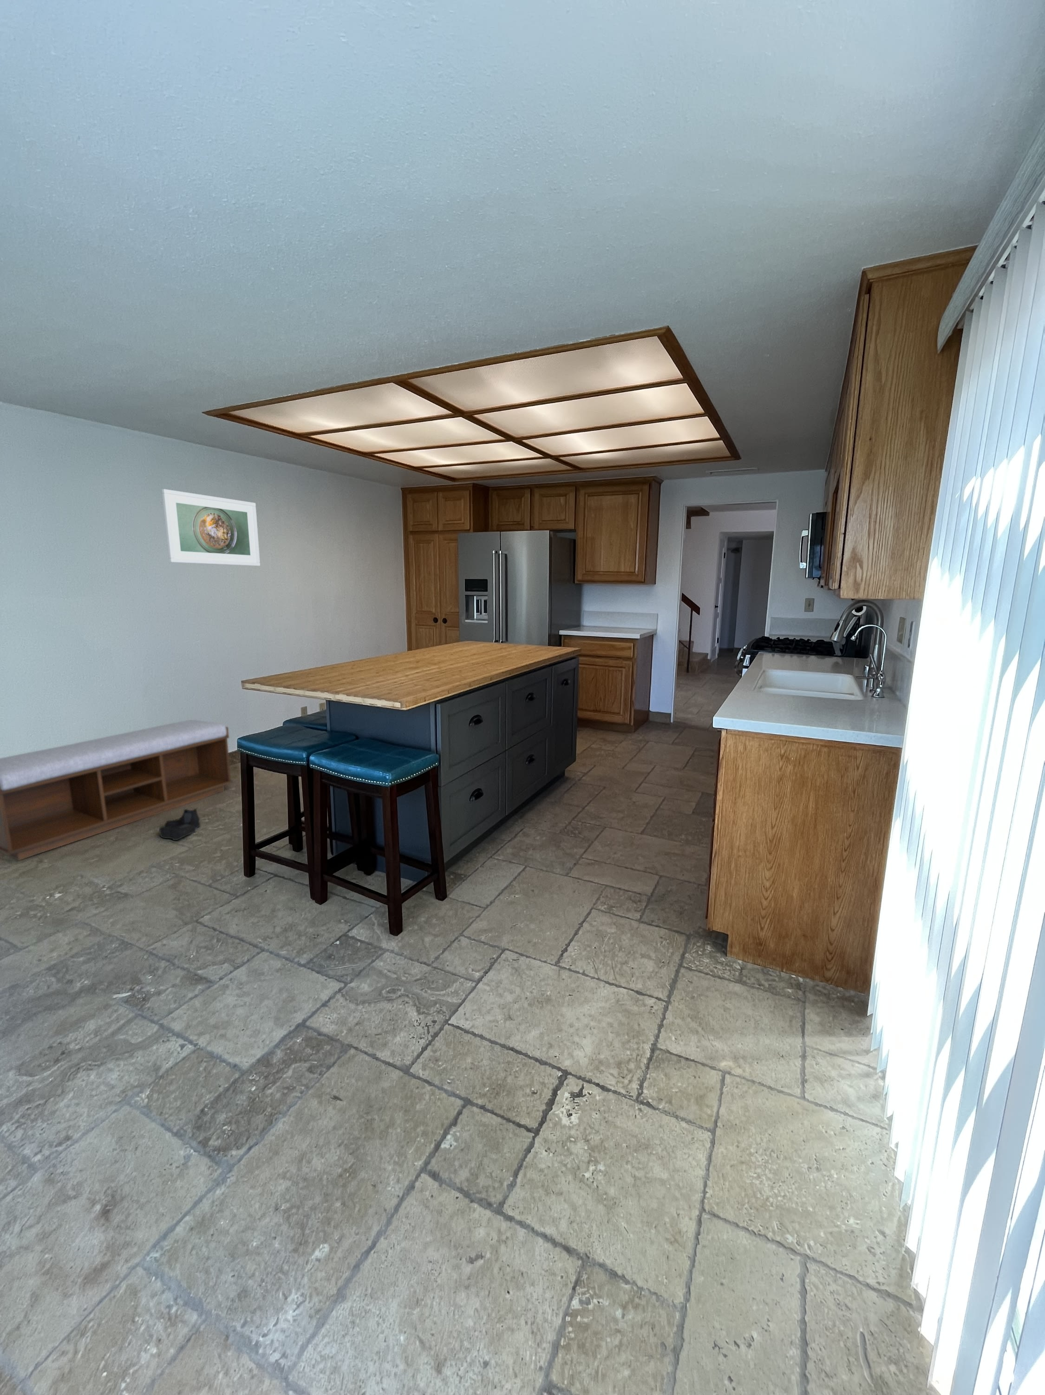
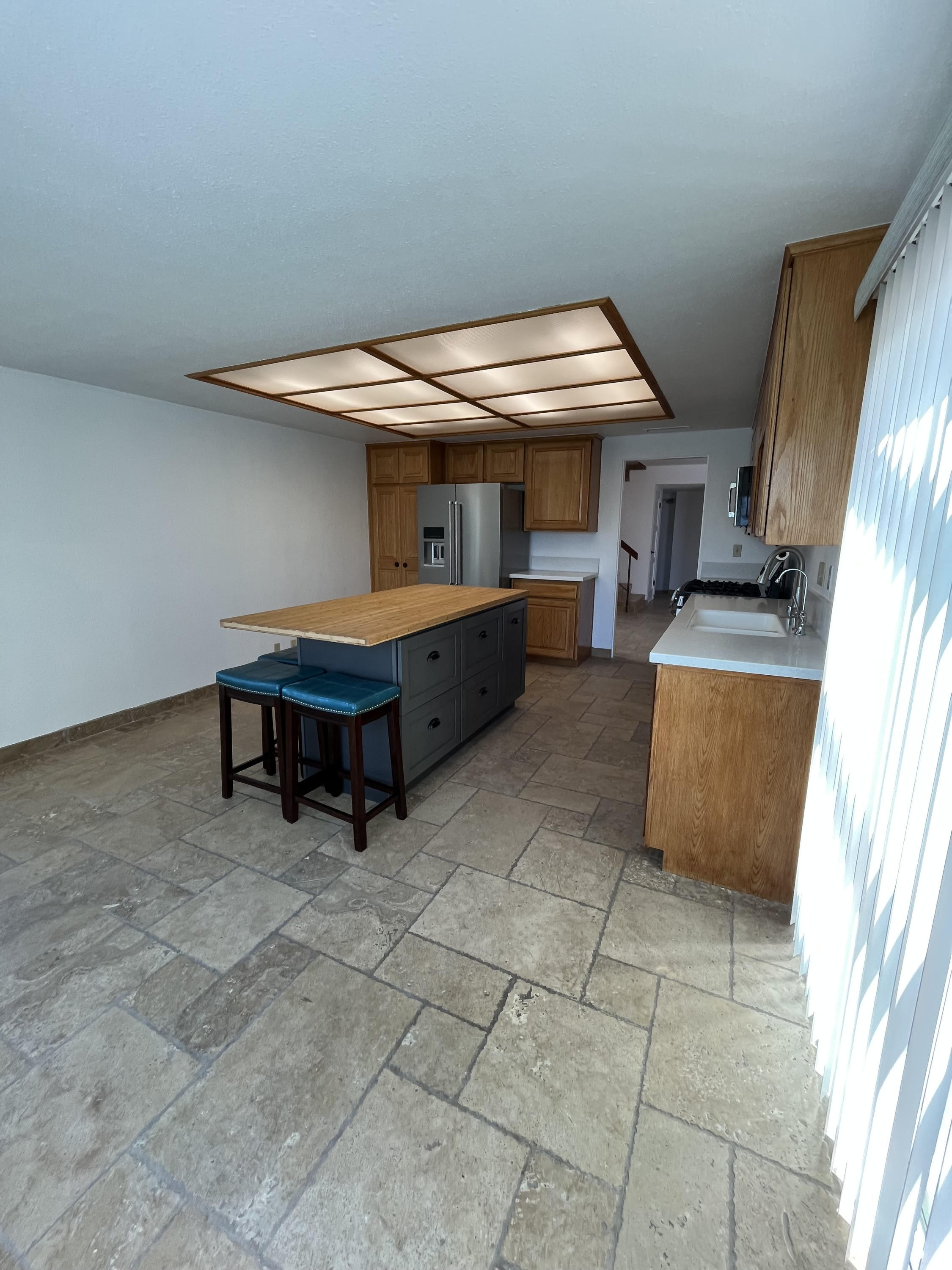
- boots [159,806,201,840]
- bench [0,719,234,861]
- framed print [161,489,260,567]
